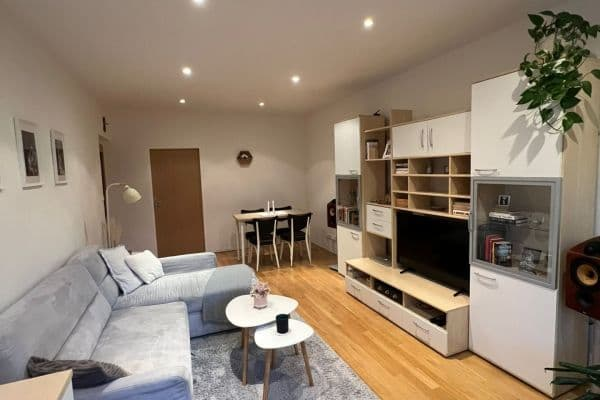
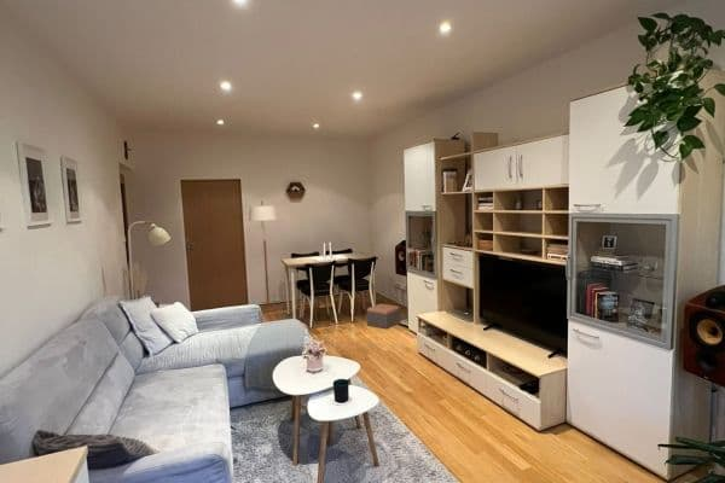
+ floor lamp [248,199,280,313]
+ footstool [366,303,401,330]
